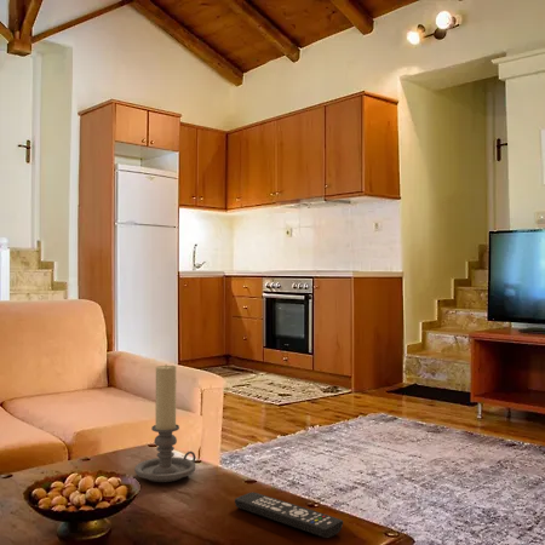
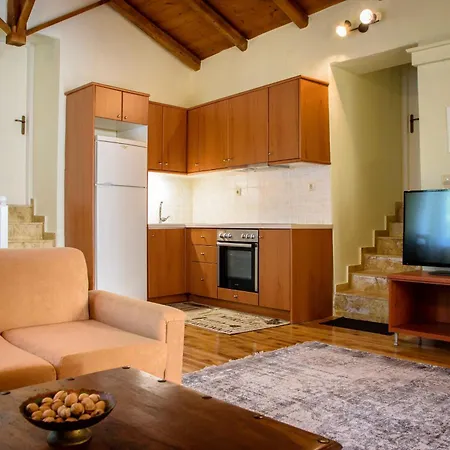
- remote control [234,492,344,539]
- candle holder [133,363,196,483]
